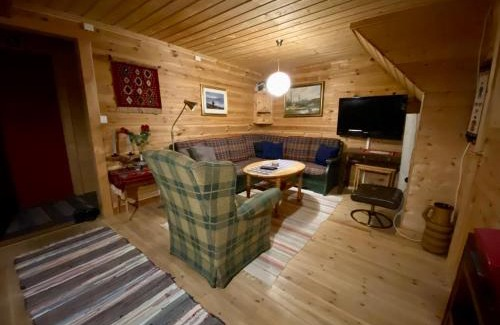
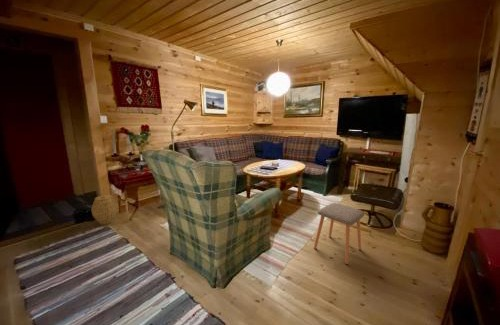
+ woven basket [90,194,120,226]
+ stool [313,202,365,266]
